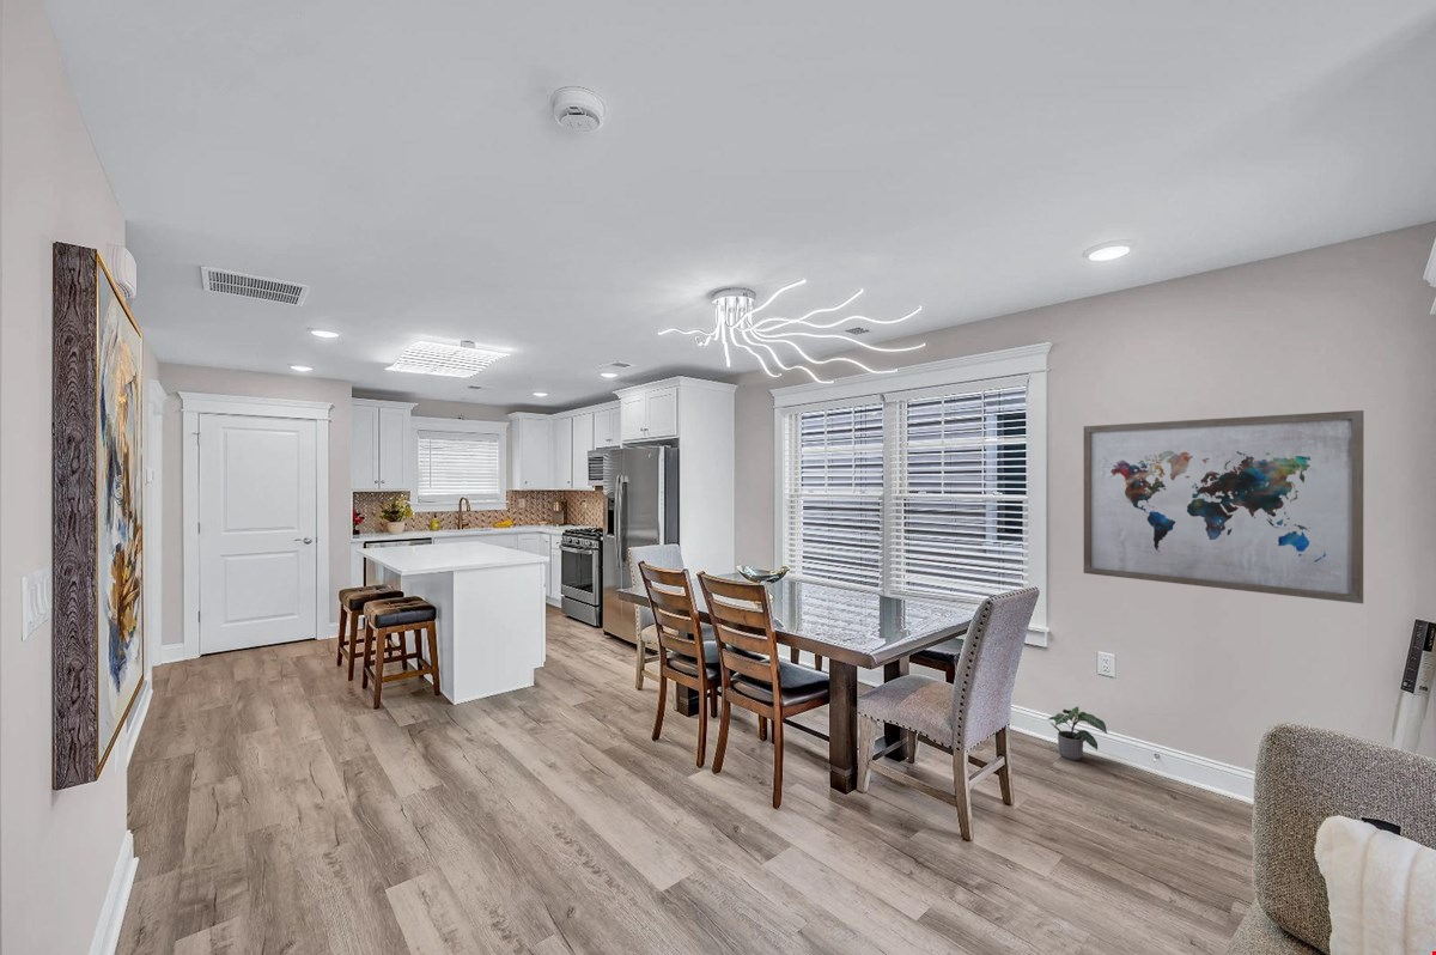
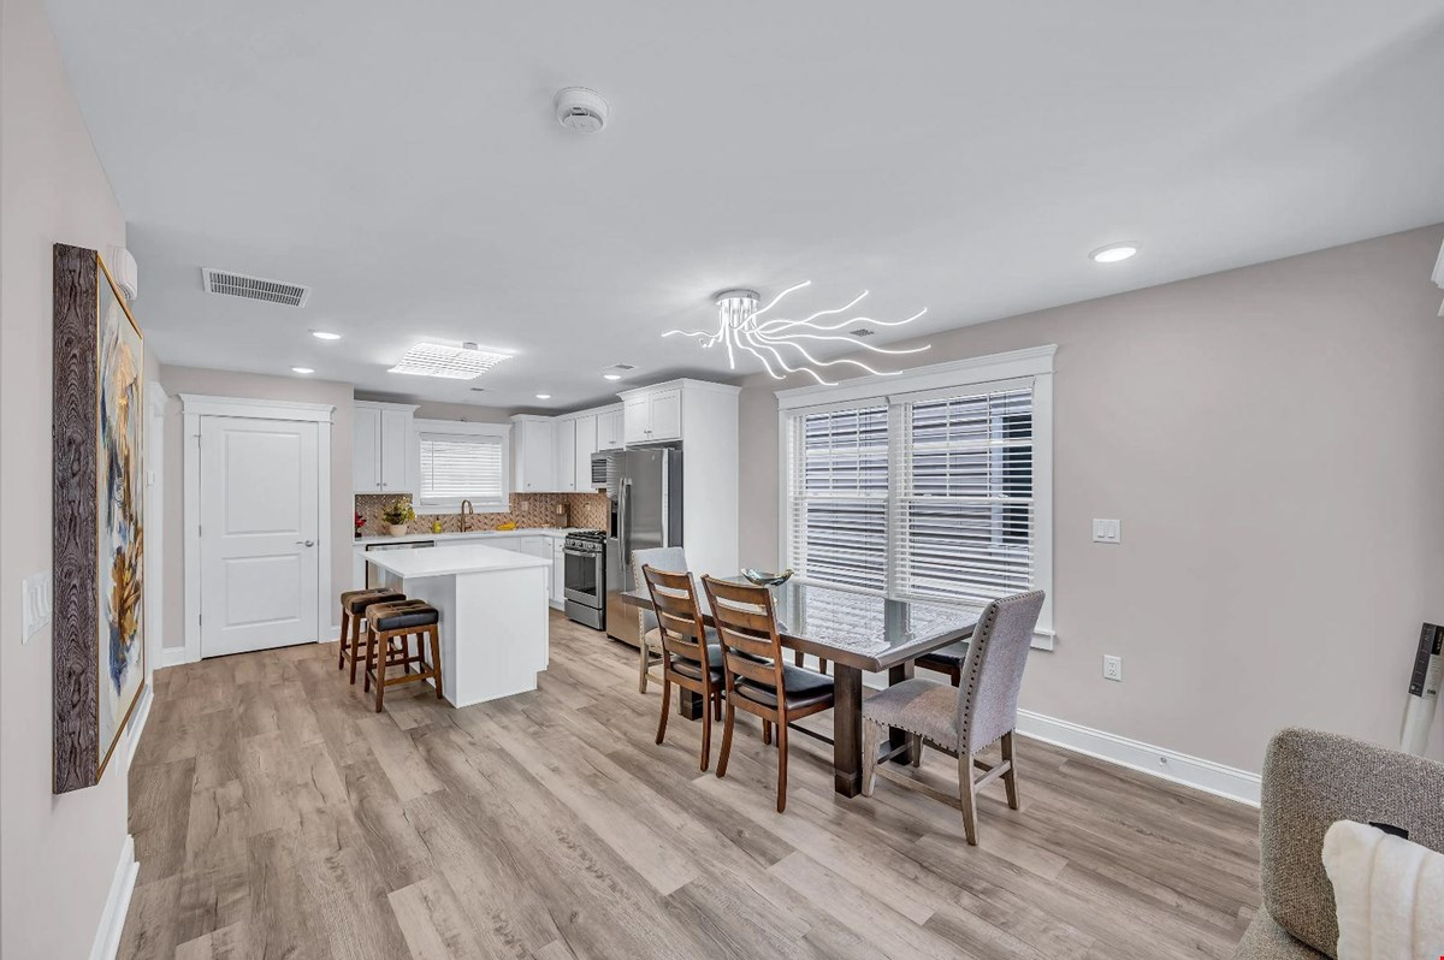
- wall art [1083,409,1364,604]
- potted plant [1046,705,1108,761]
